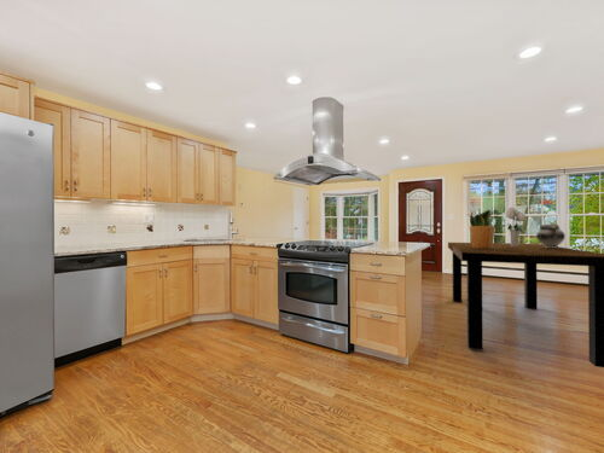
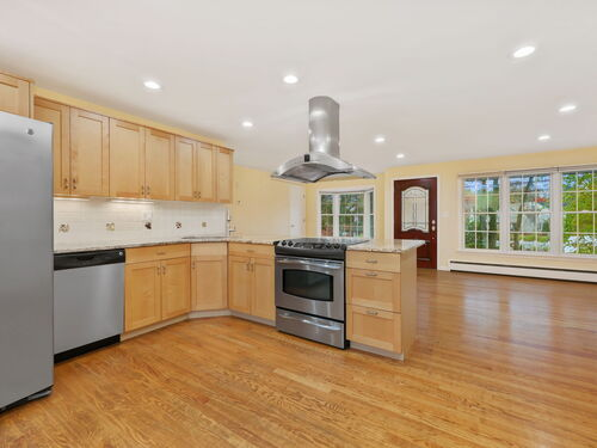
- bouquet [505,205,528,246]
- potted plant [467,208,504,249]
- dining table [447,242,604,368]
- ceramic pot [535,223,567,248]
